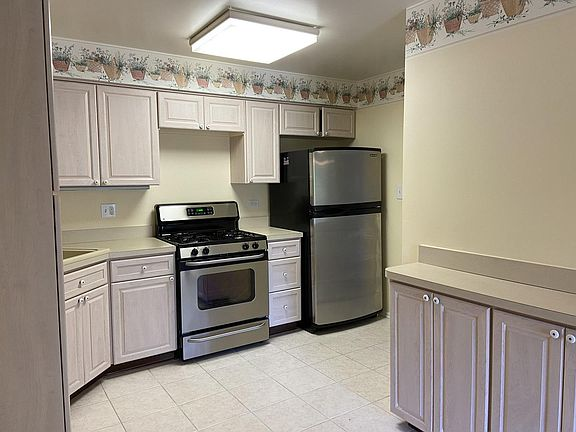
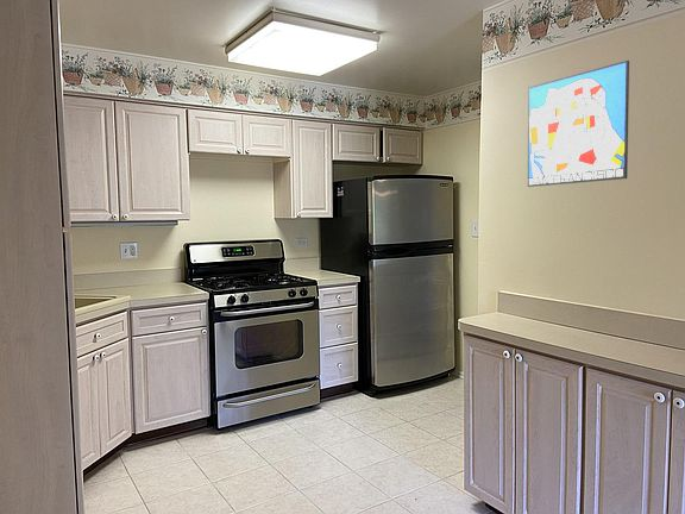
+ wall art [527,59,630,188]
